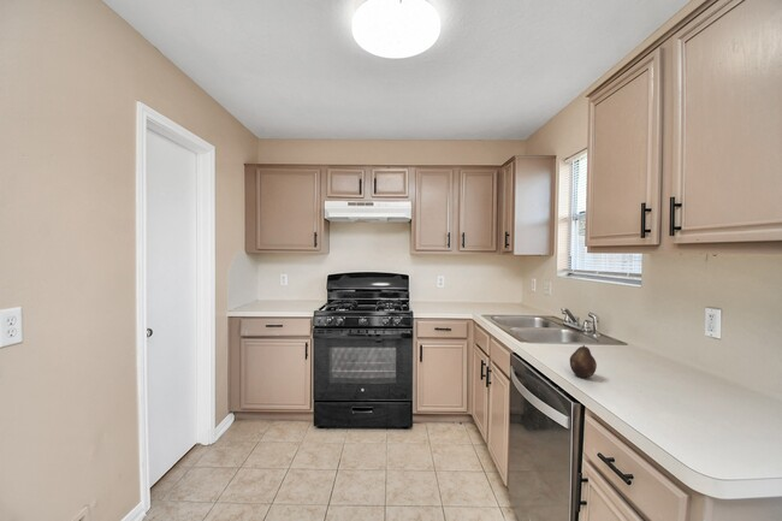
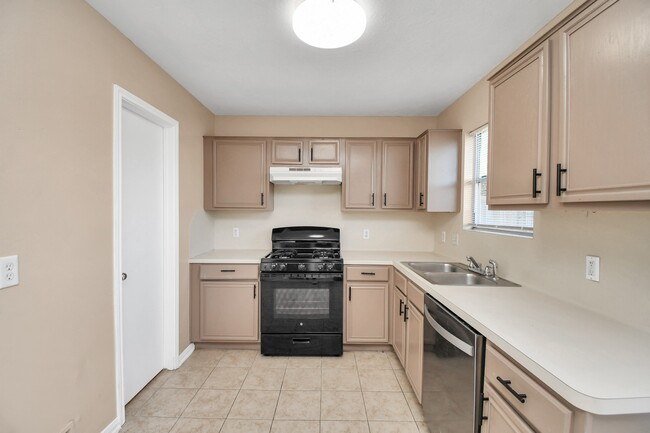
- fruit [569,344,598,378]
